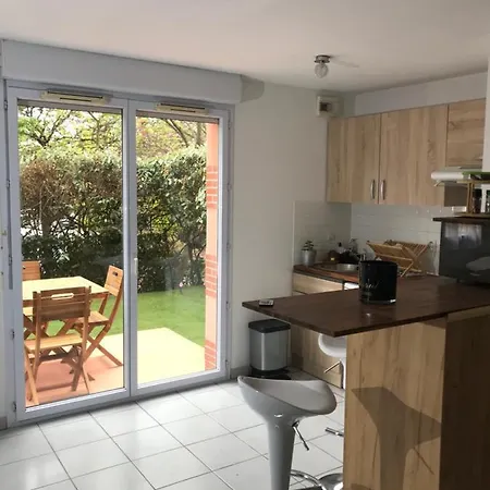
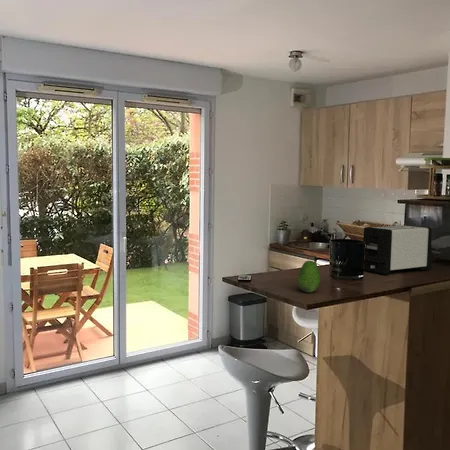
+ fruit [297,260,321,293]
+ toaster [362,224,434,276]
